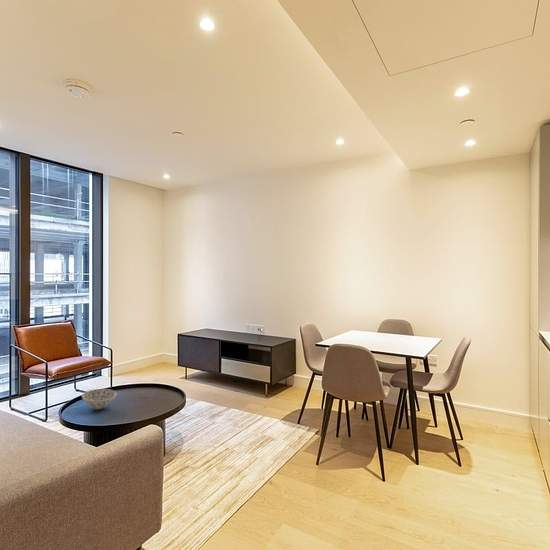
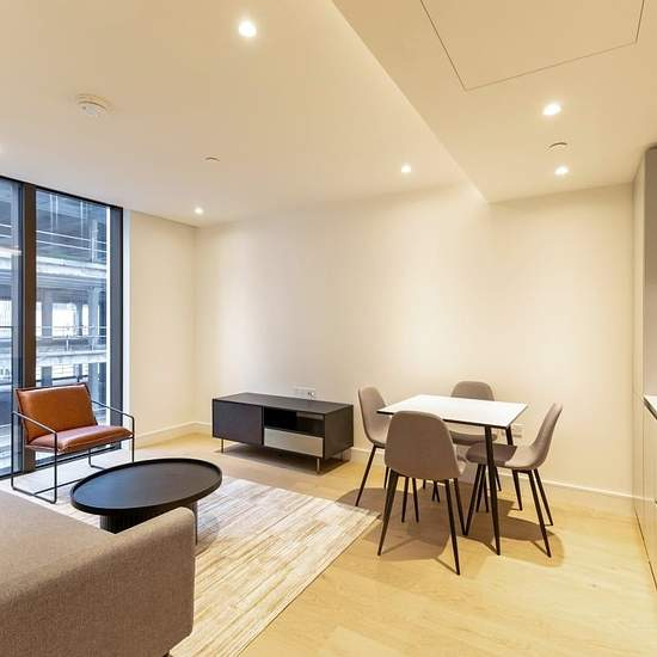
- bowl [81,388,117,411]
